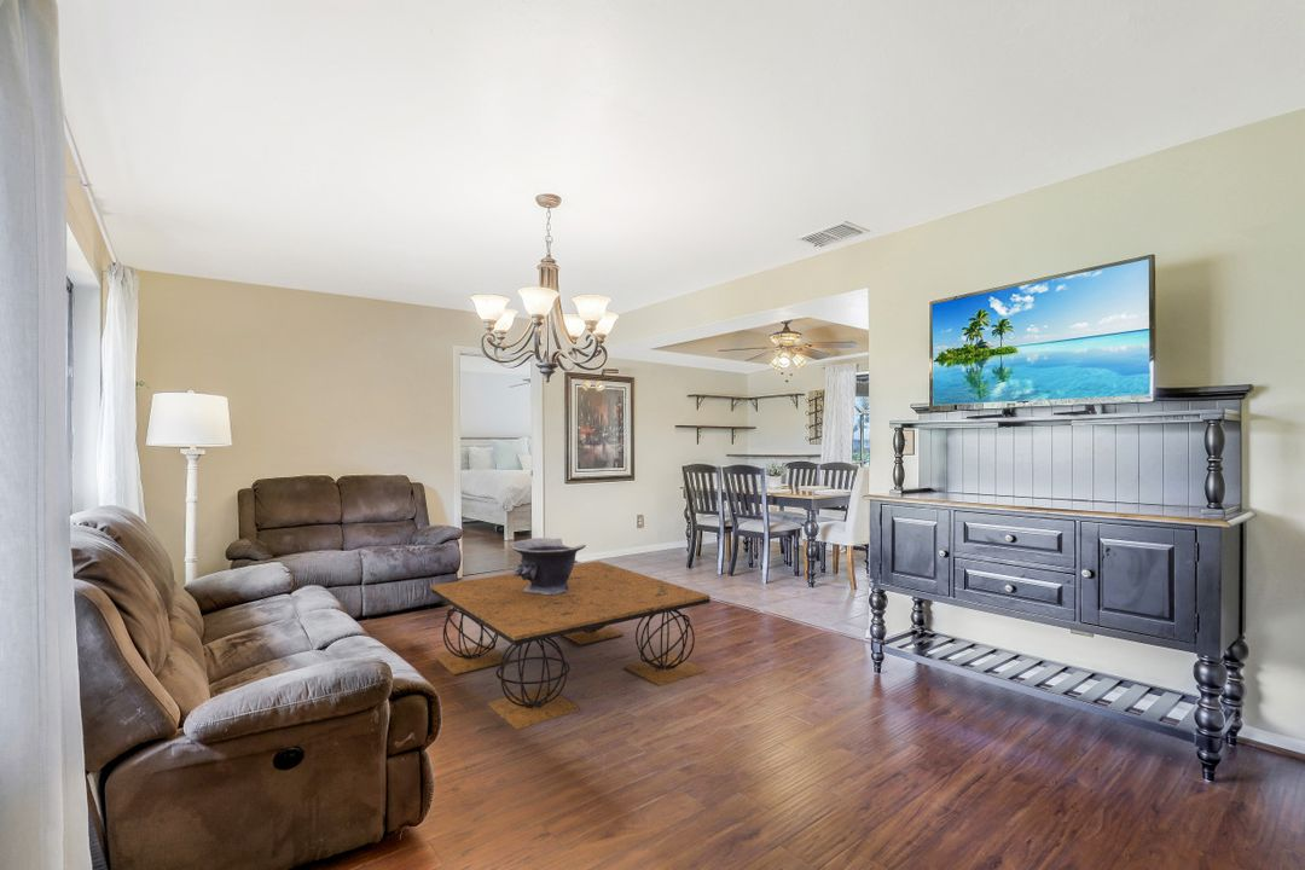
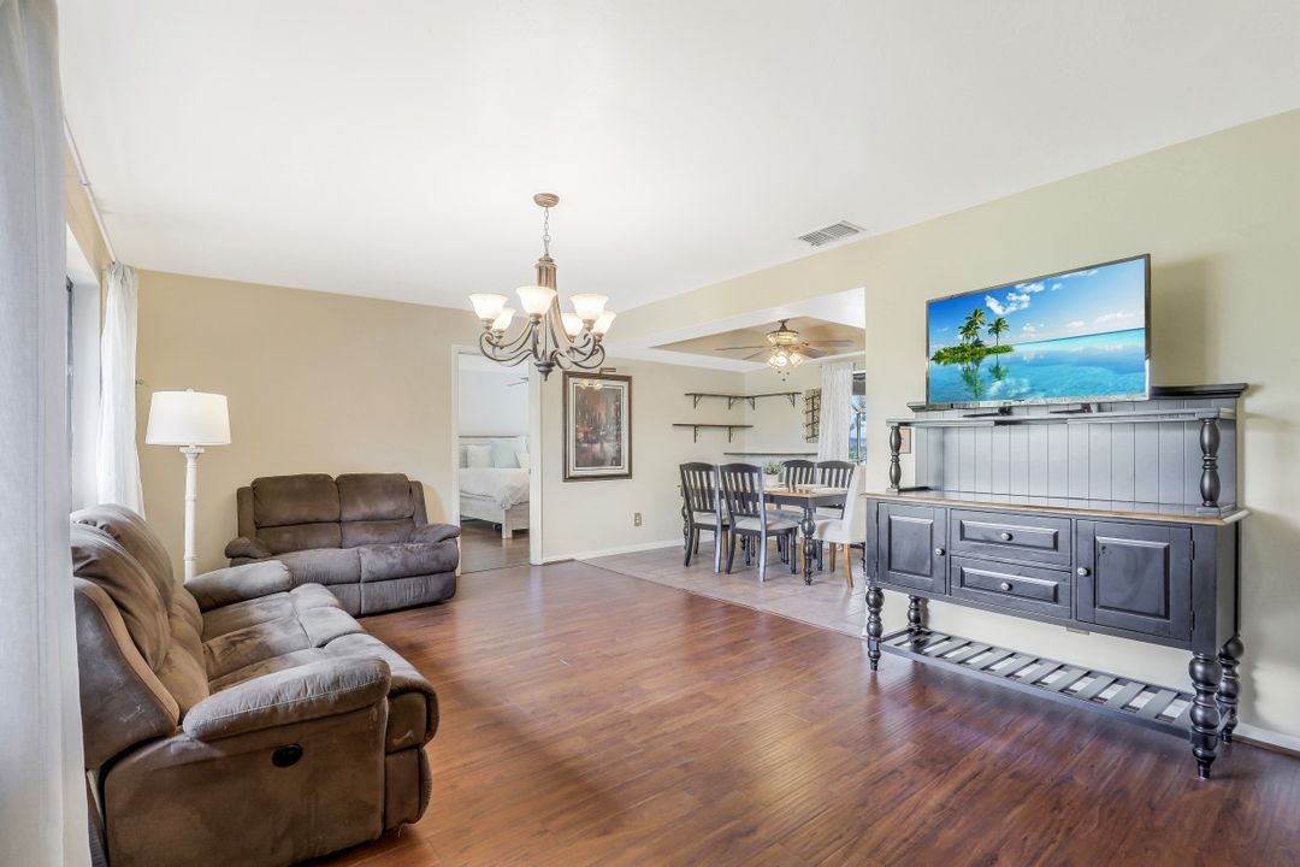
- decorative bowl [509,536,587,594]
- coffee table [430,559,710,731]
